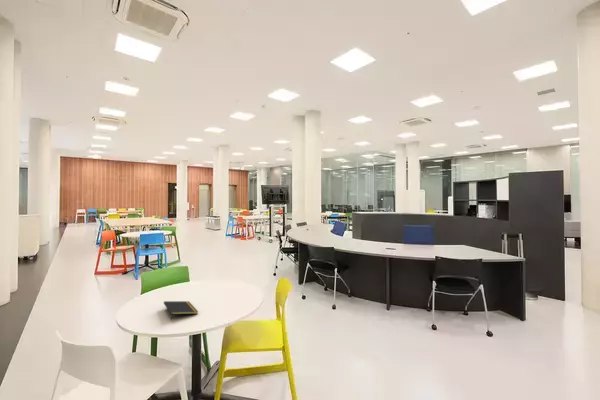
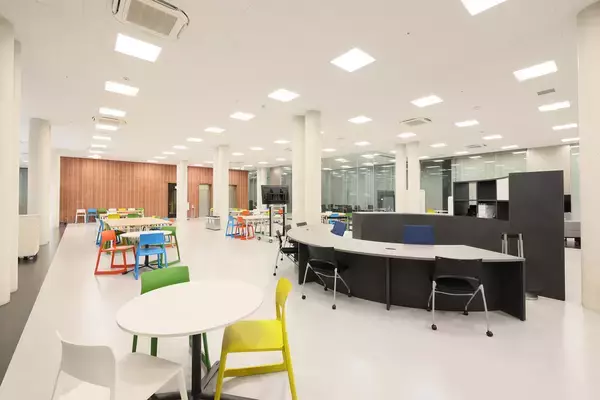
- notepad [163,300,199,321]
